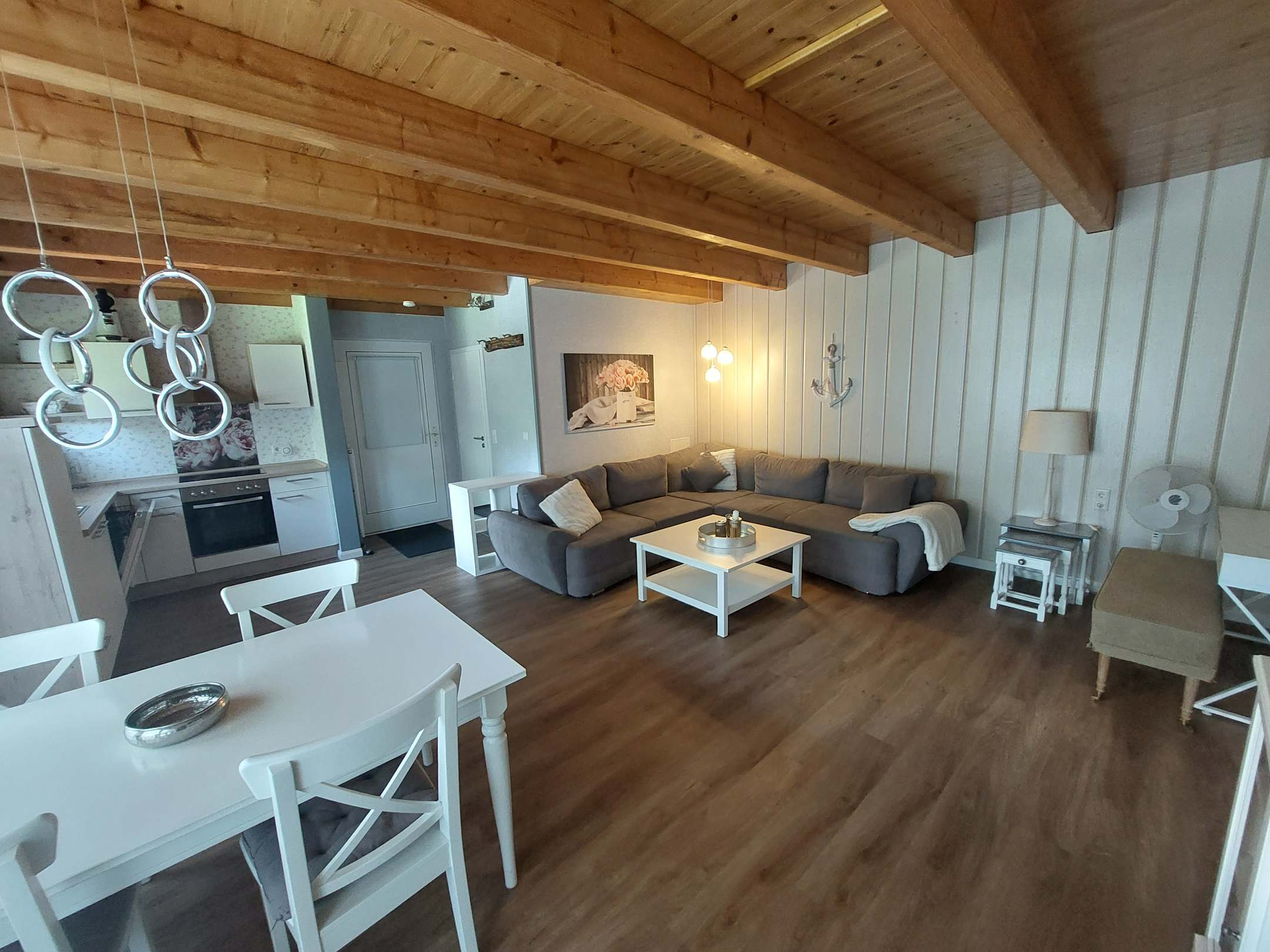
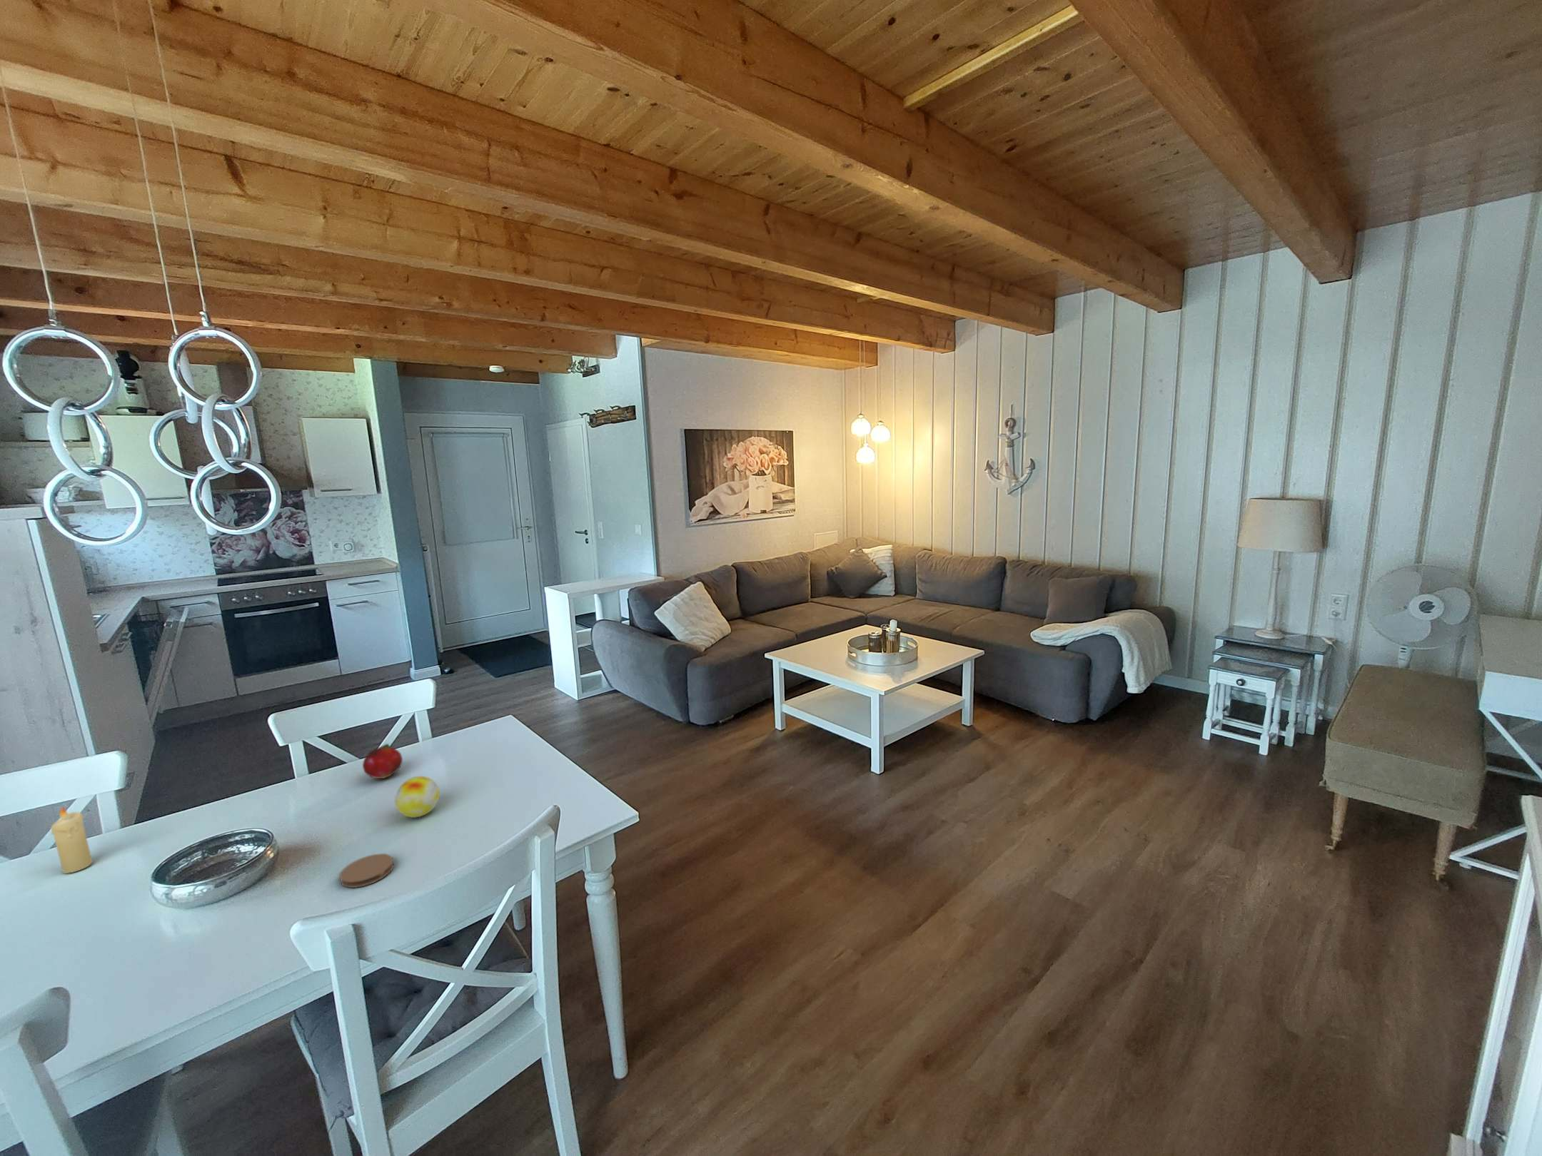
+ fruit [362,743,403,780]
+ decorative ball [395,776,441,818]
+ coaster [339,852,395,889]
+ candle [51,805,92,874]
